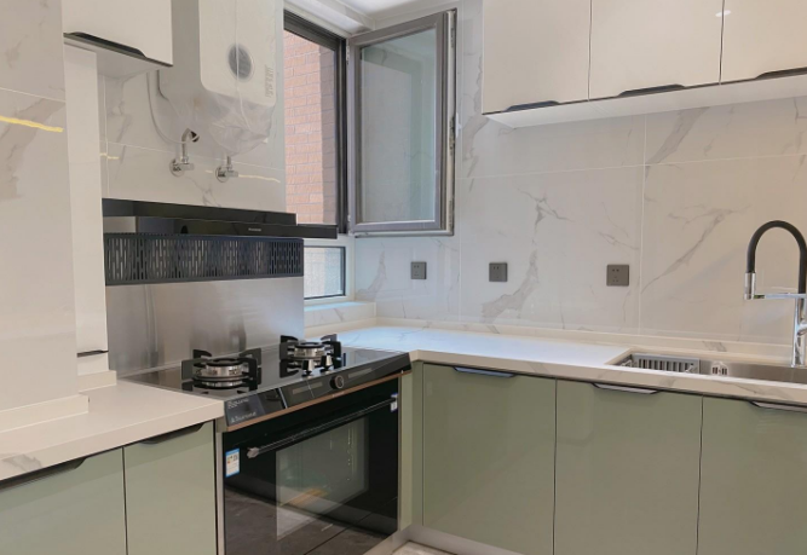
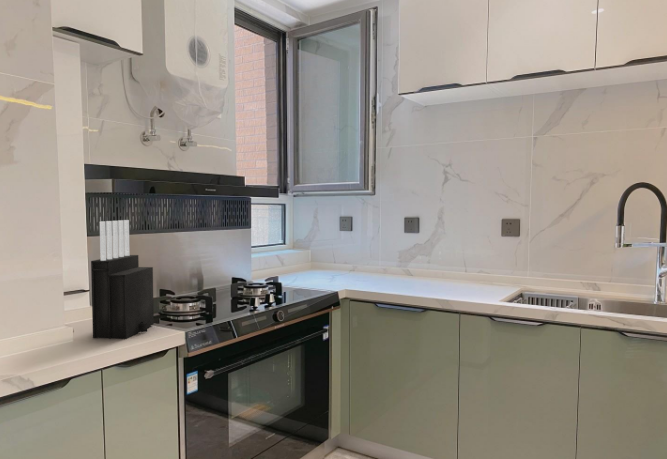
+ knife block [90,219,155,340]
